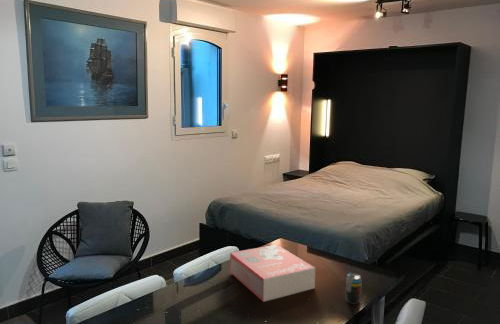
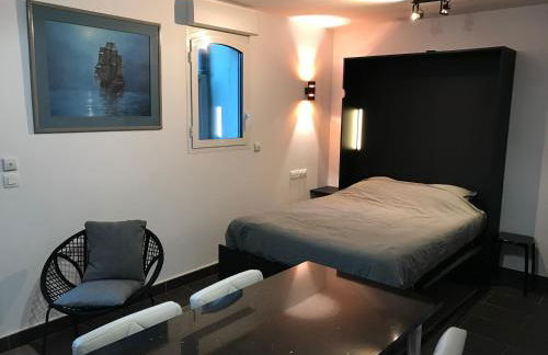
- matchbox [229,244,316,303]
- beverage can [344,271,363,305]
